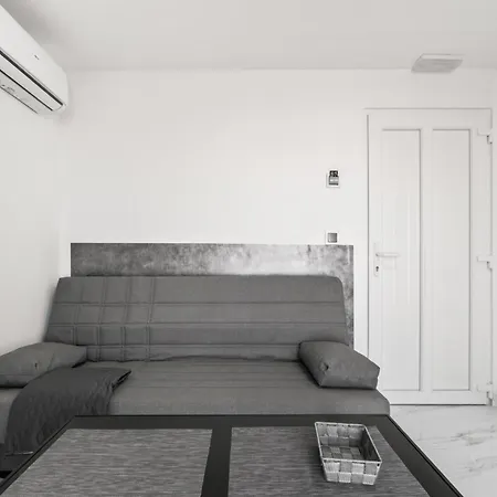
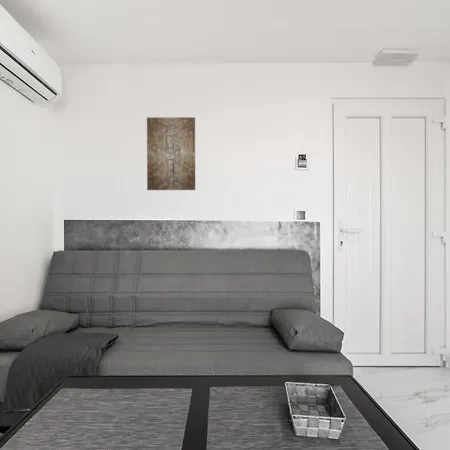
+ wall art [146,116,196,191]
